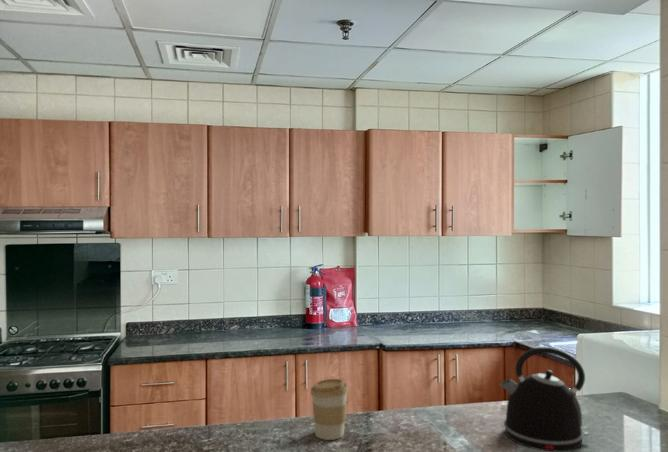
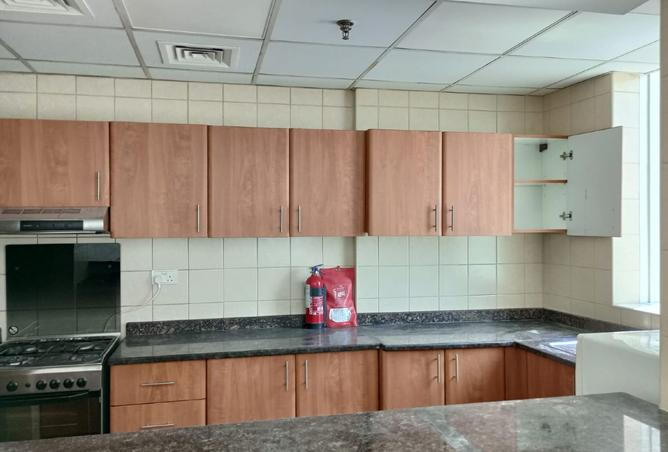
- coffee cup [309,378,349,441]
- kettle [499,346,590,452]
